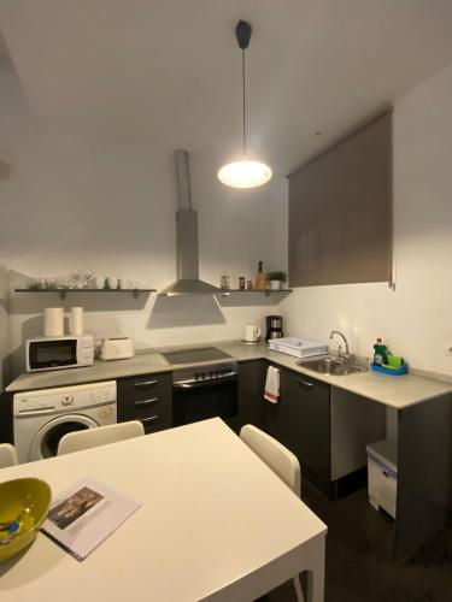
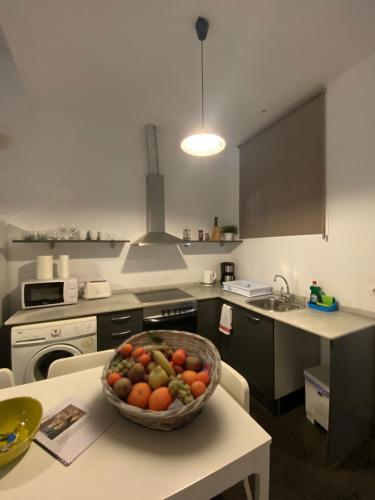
+ fruit basket [100,329,223,432]
